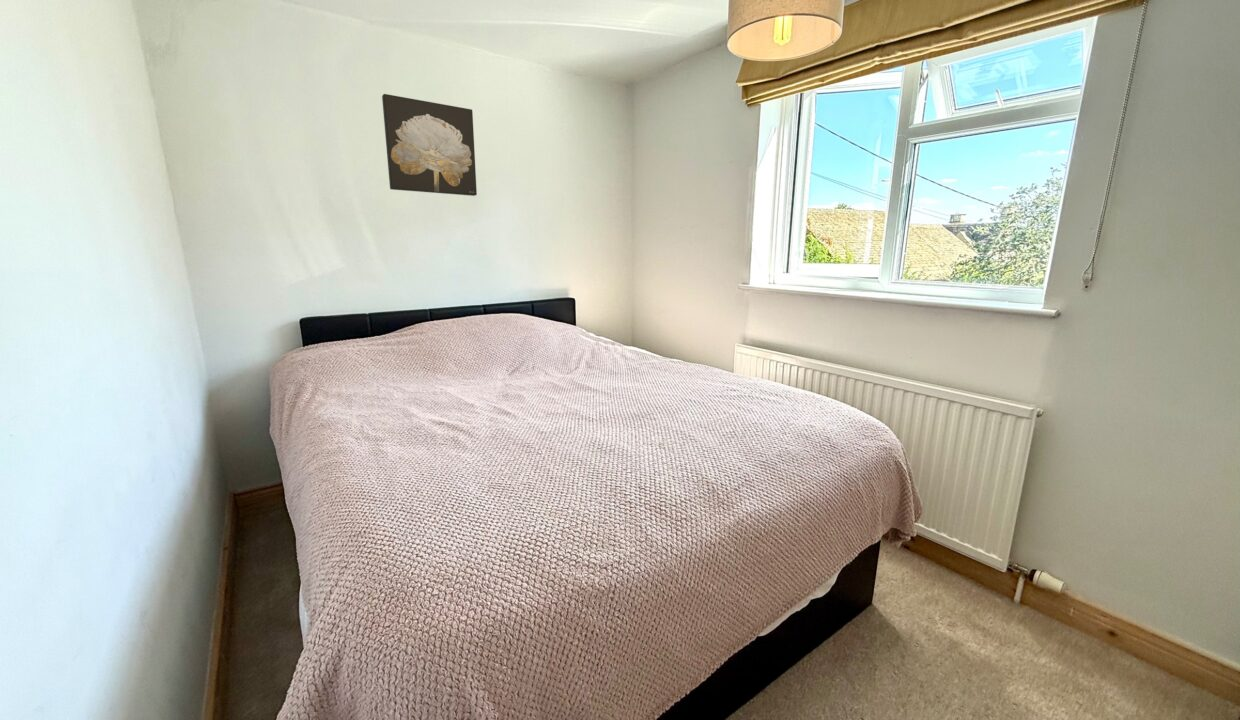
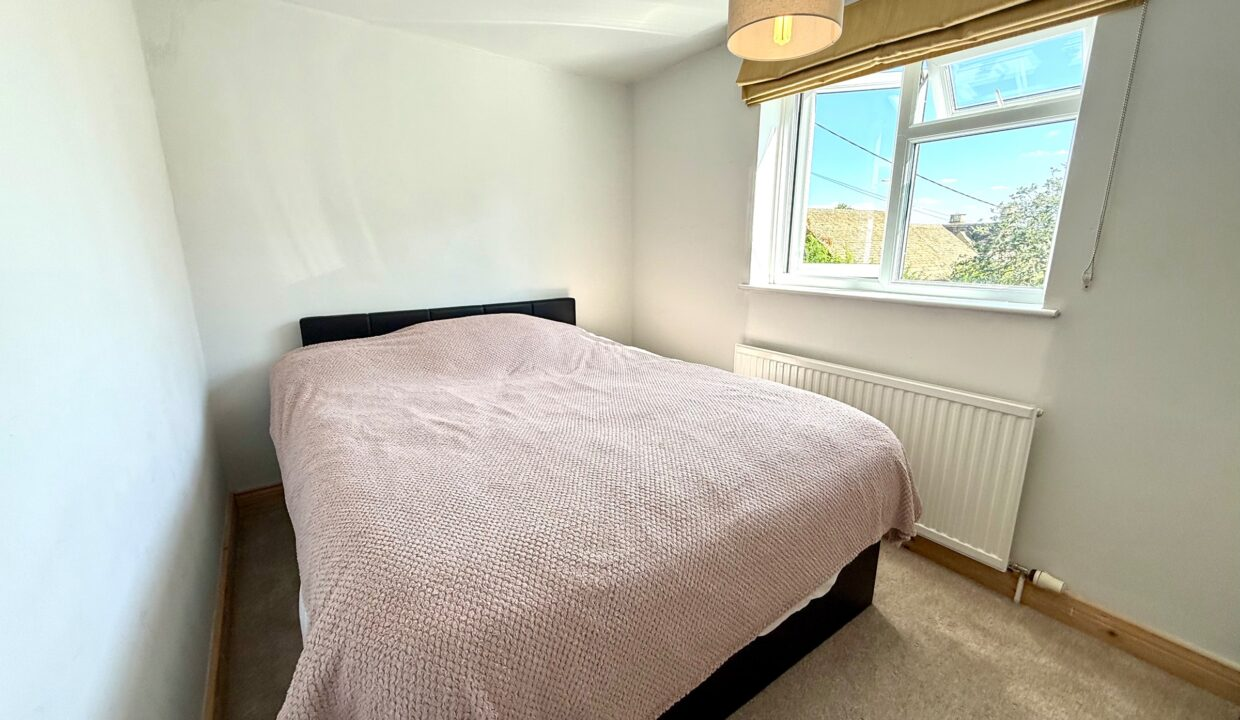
- wall art [381,93,478,197]
